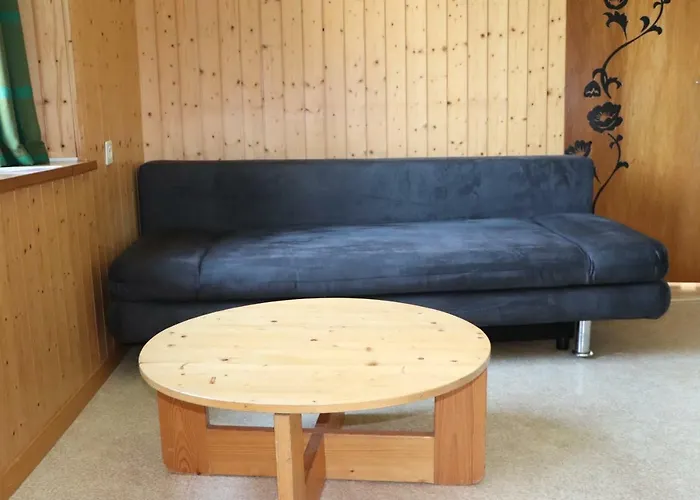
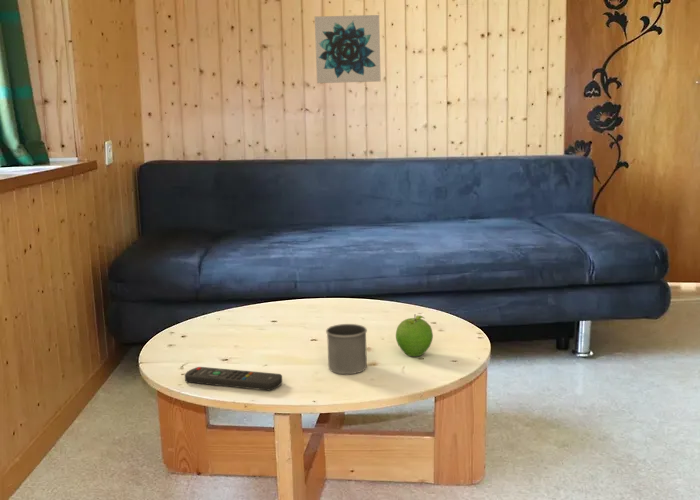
+ remote control [184,366,283,391]
+ wall art [314,14,382,84]
+ mug [325,323,368,375]
+ fruit [395,315,434,357]
